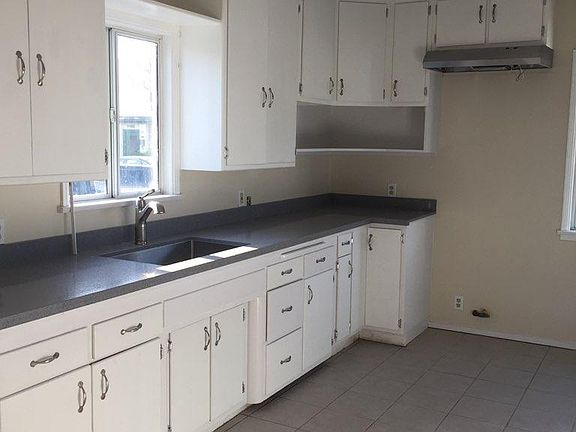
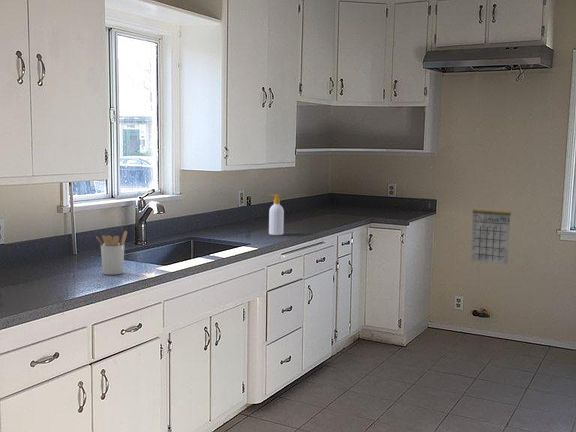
+ utensil holder [95,230,128,276]
+ soap bottle [267,194,285,236]
+ calendar [470,199,512,266]
